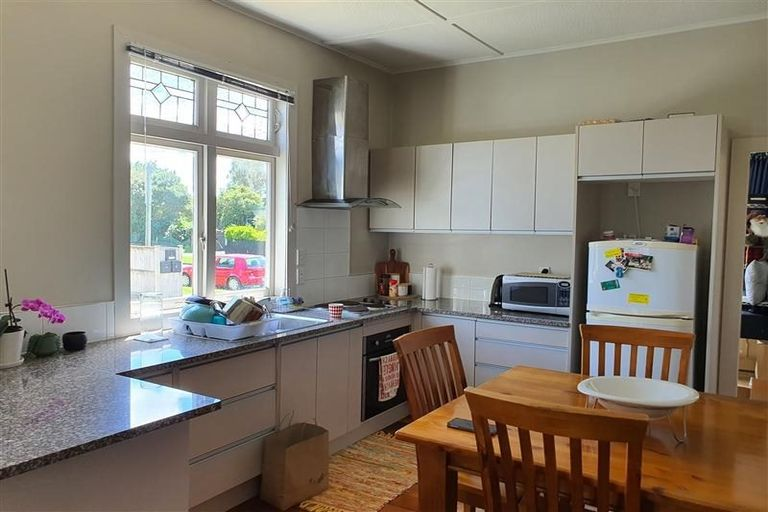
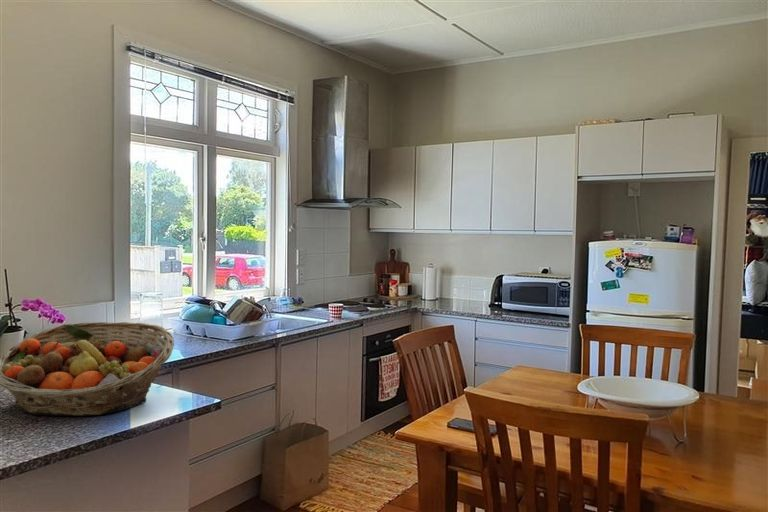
+ fruit basket [0,321,175,417]
